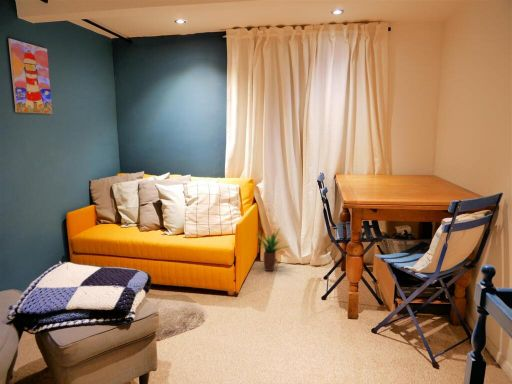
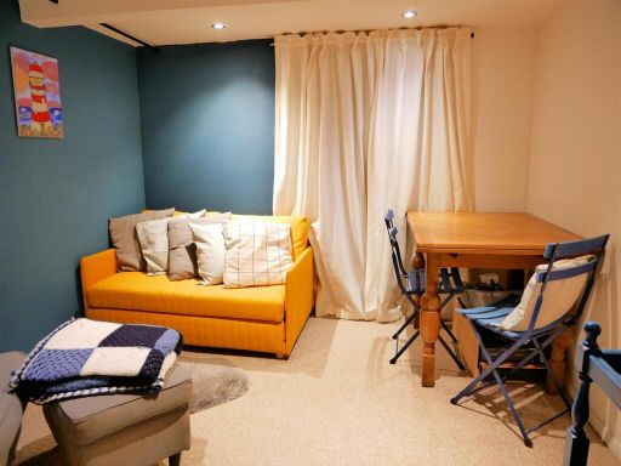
- potted plant [256,226,290,272]
